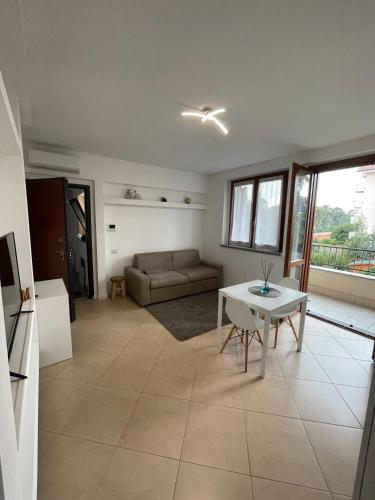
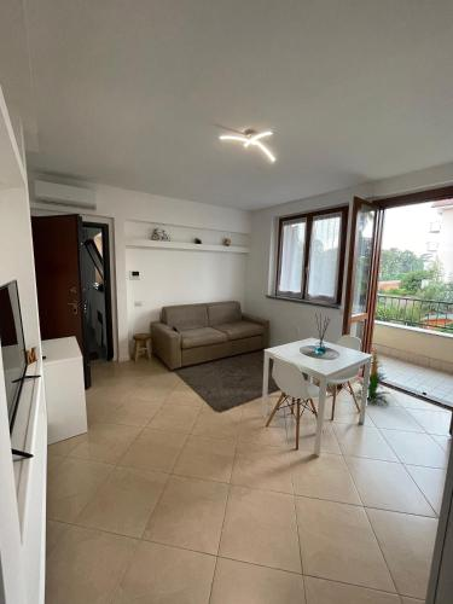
+ indoor plant [353,348,390,406]
